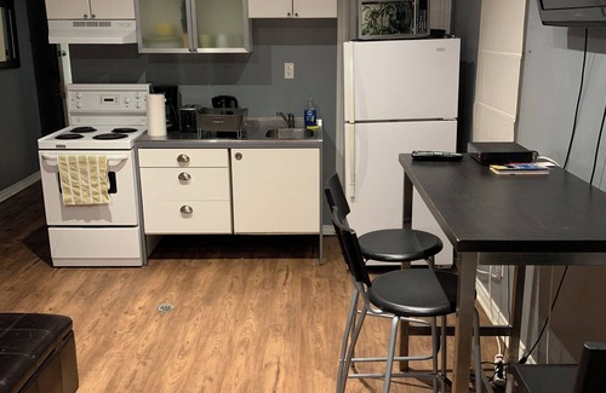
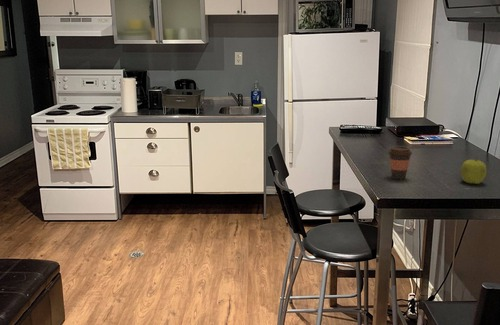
+ coffee cup [387,146,413,180]
+ fruit [460,157,487,185]
